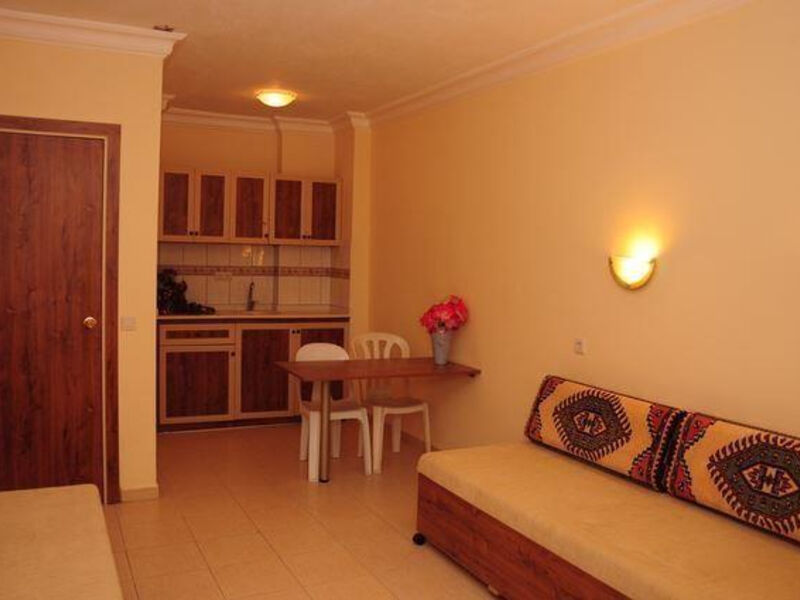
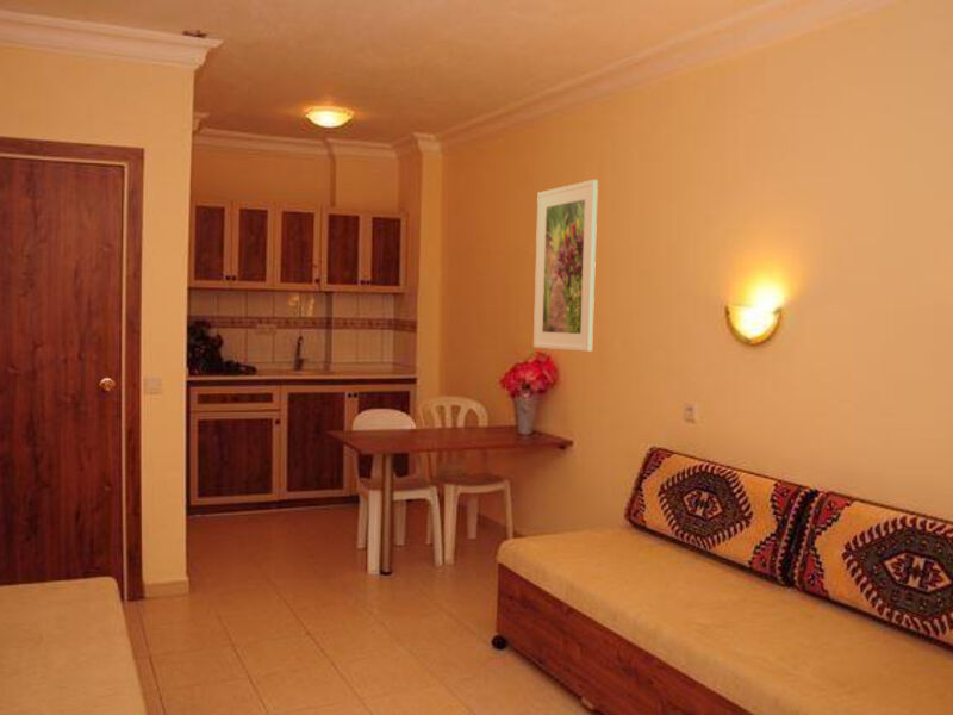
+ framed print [532,179,599,353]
